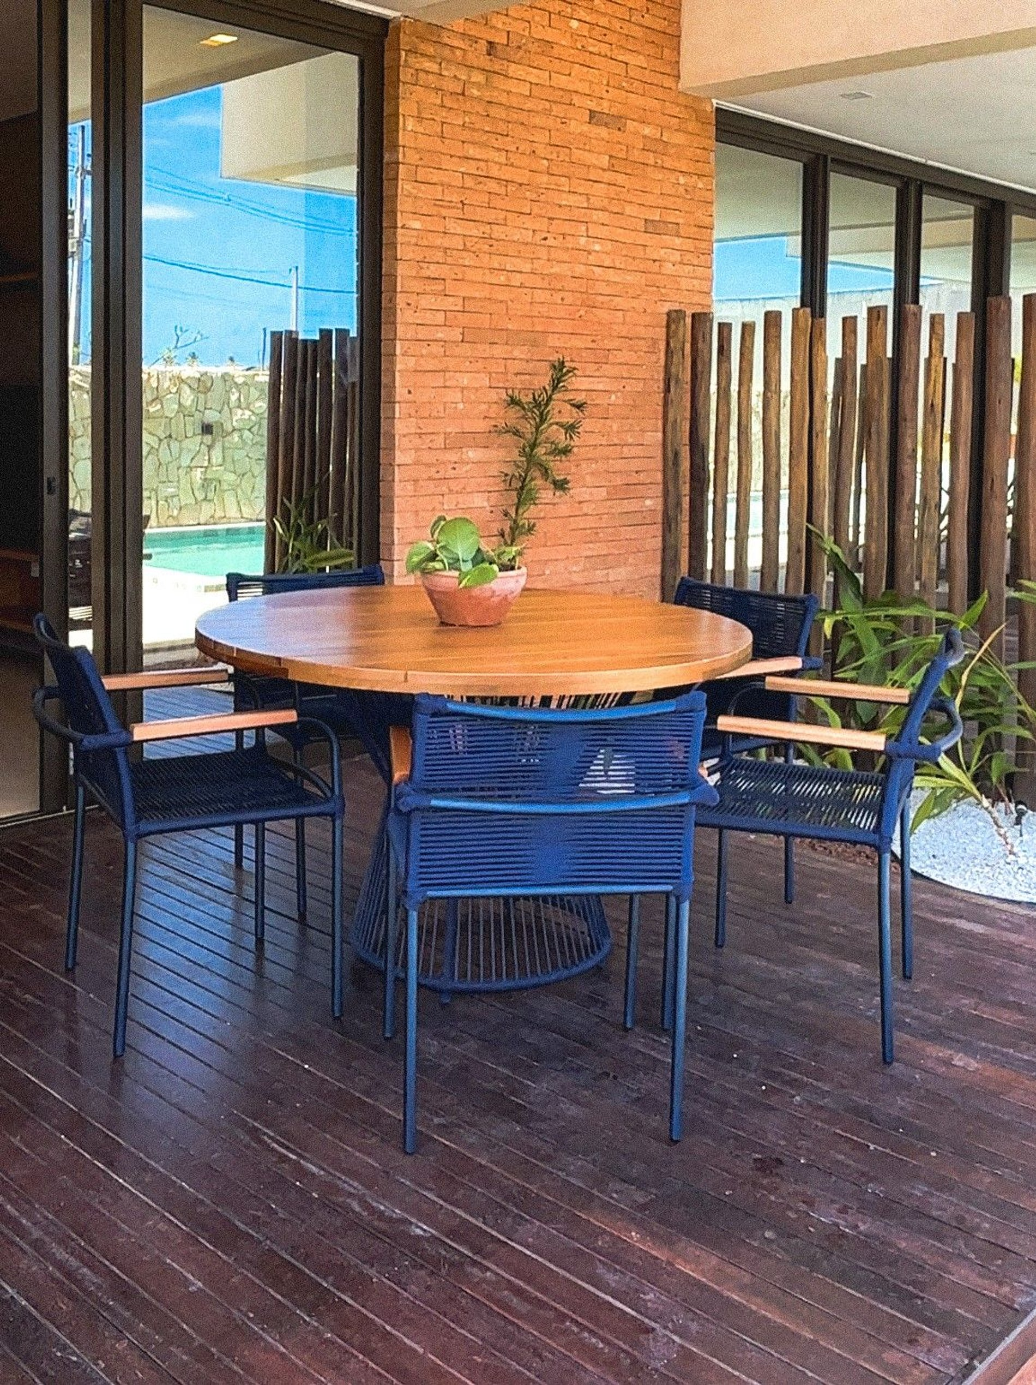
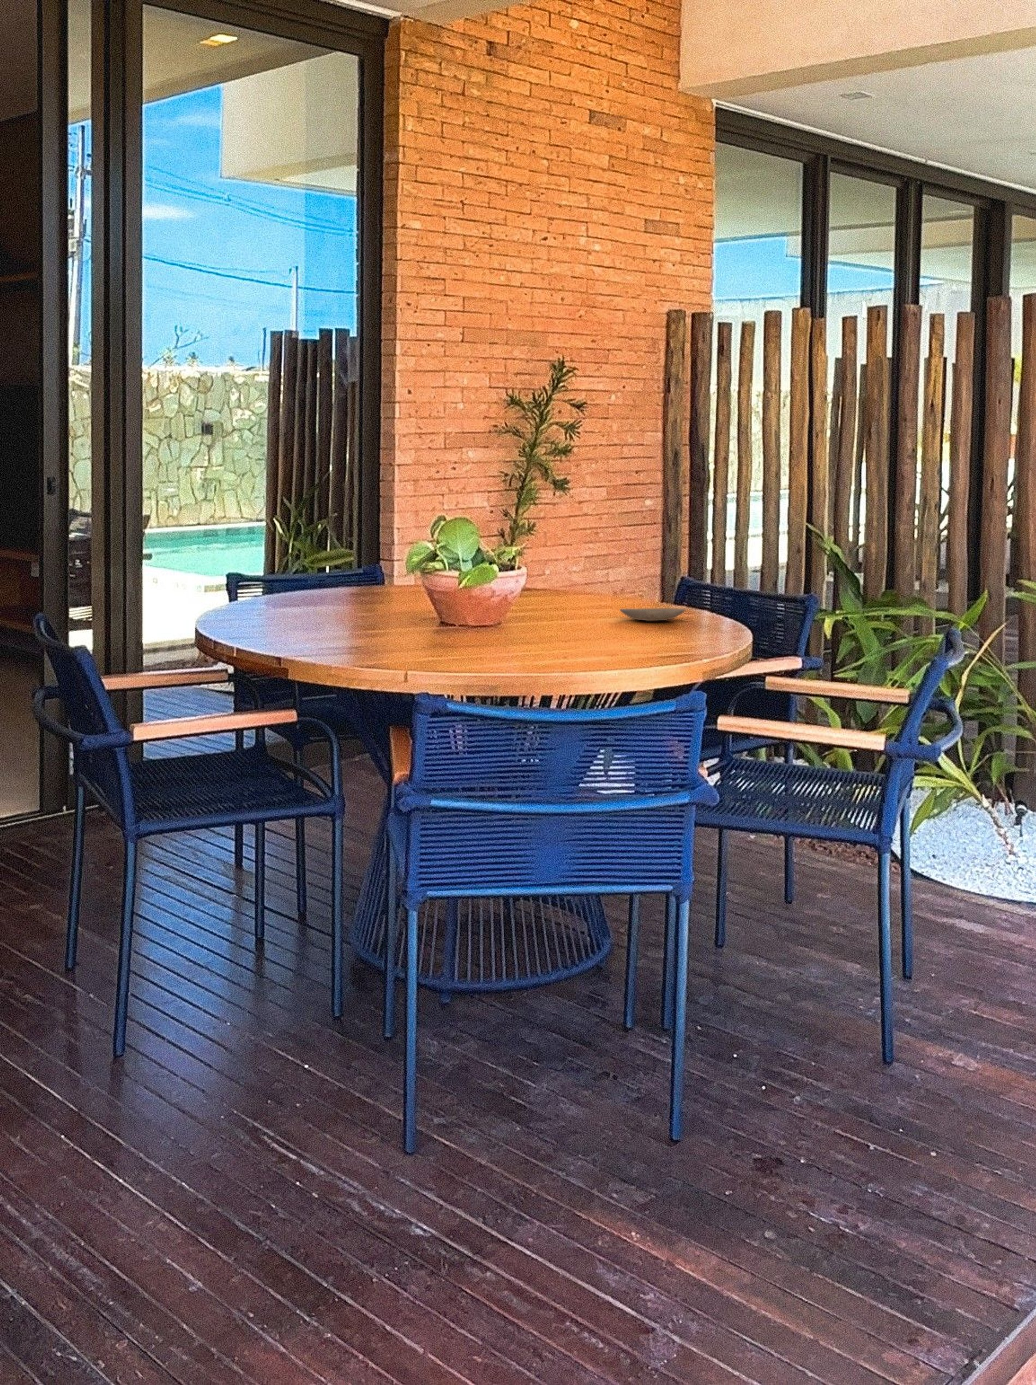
+ plate [619,608,687,622]
